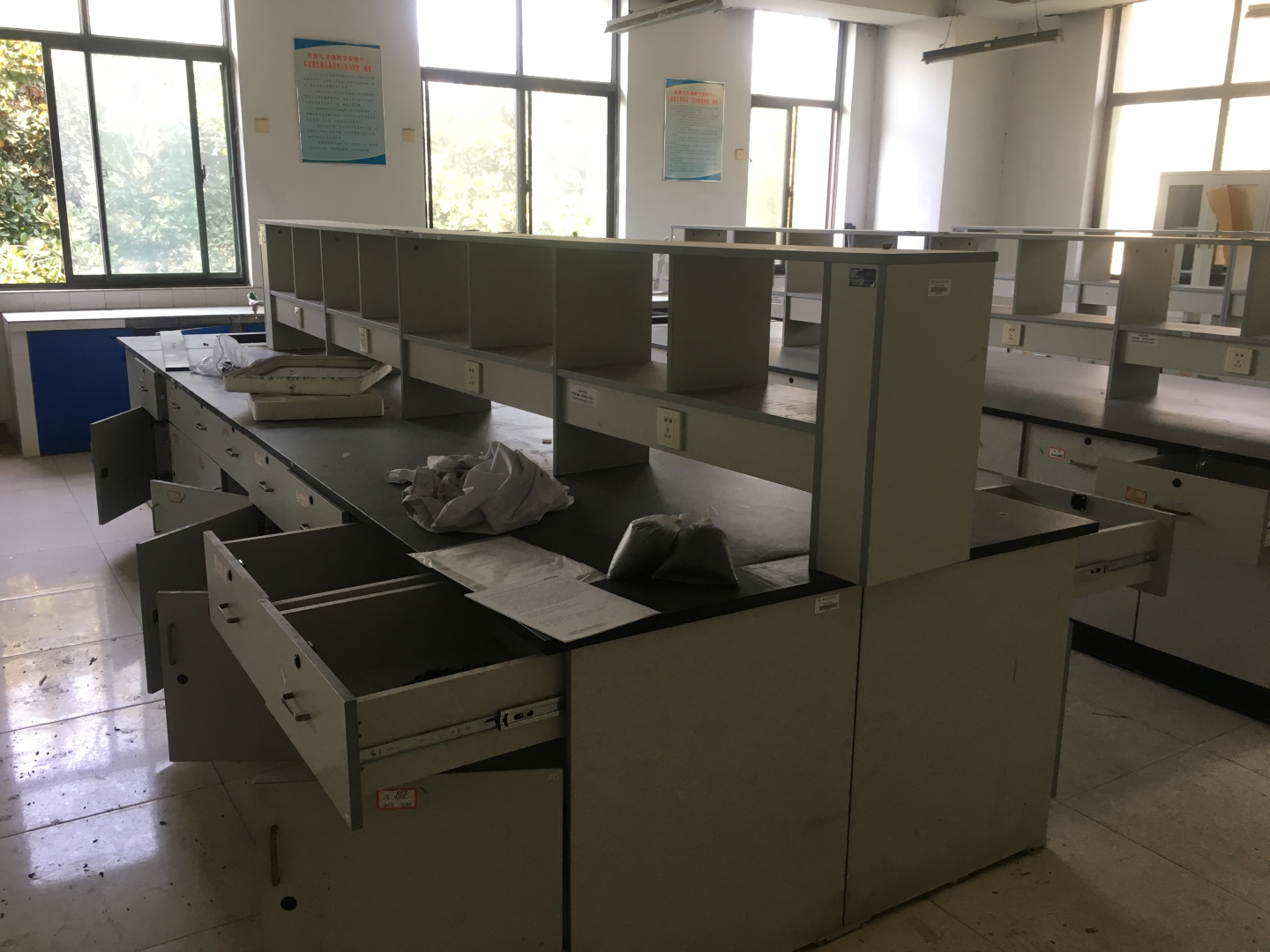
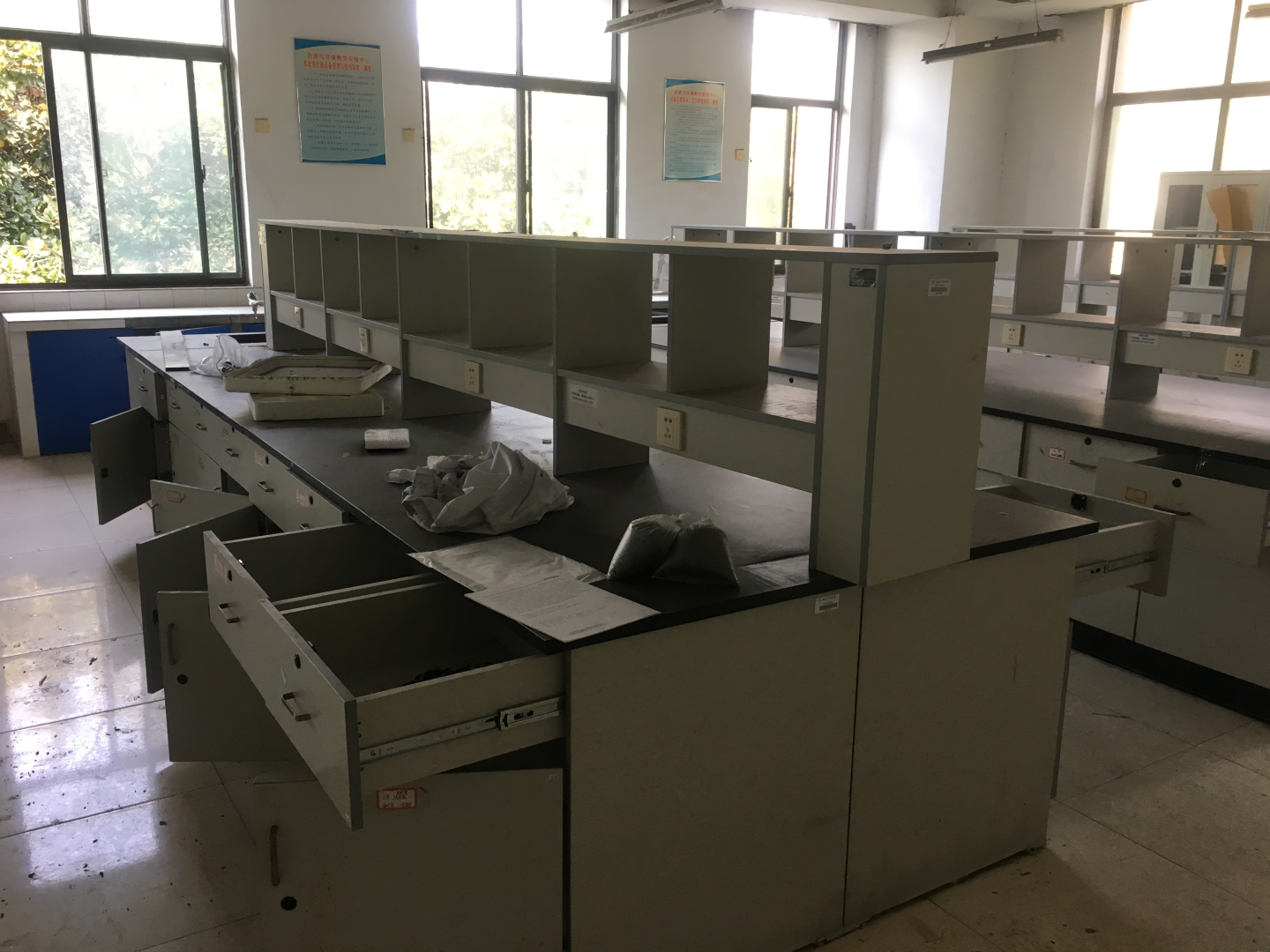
+ washcloth [363,428,411,450]
